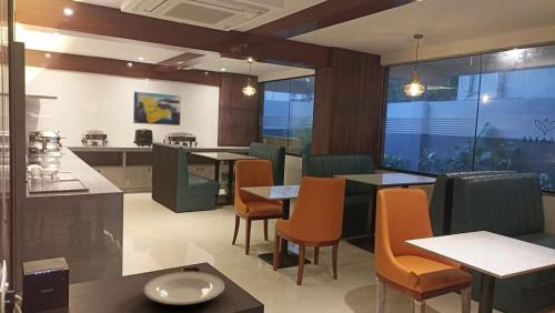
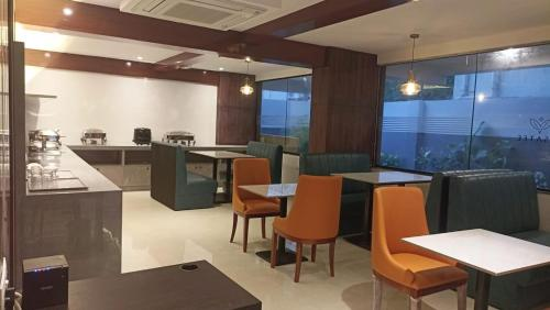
- plate [143,271,225,305]
- wall art [132,91,182,127]
